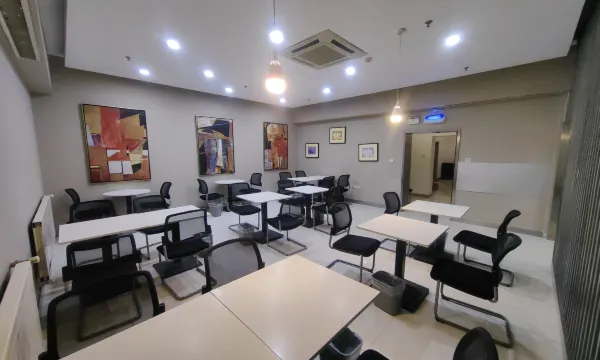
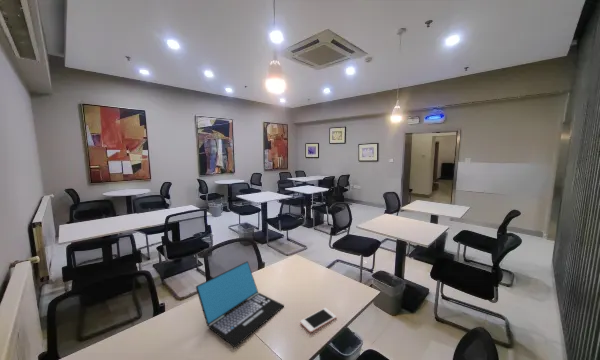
+ laptop [195,260,285,348]
+ cell phone [299,307,337,334]
